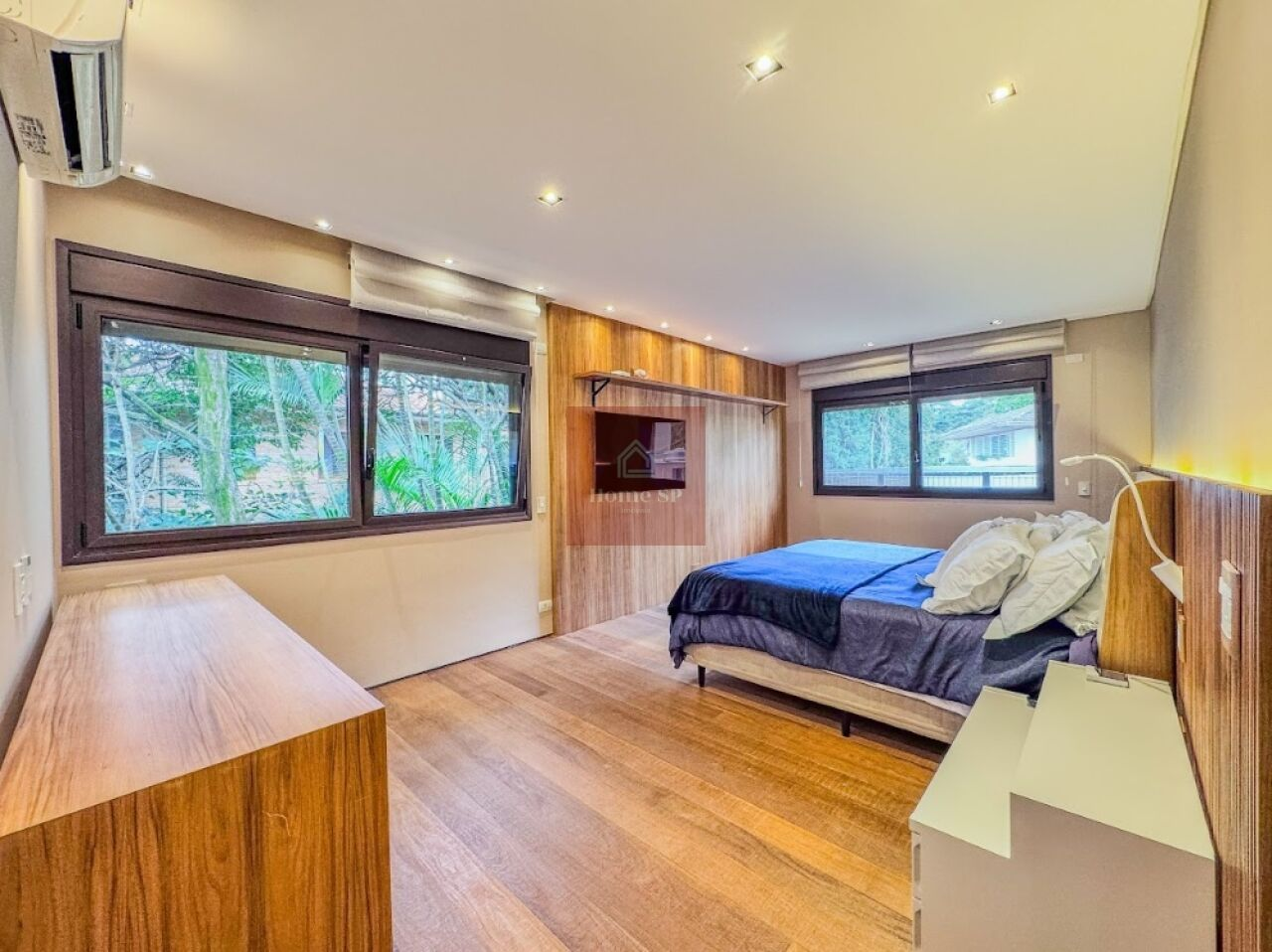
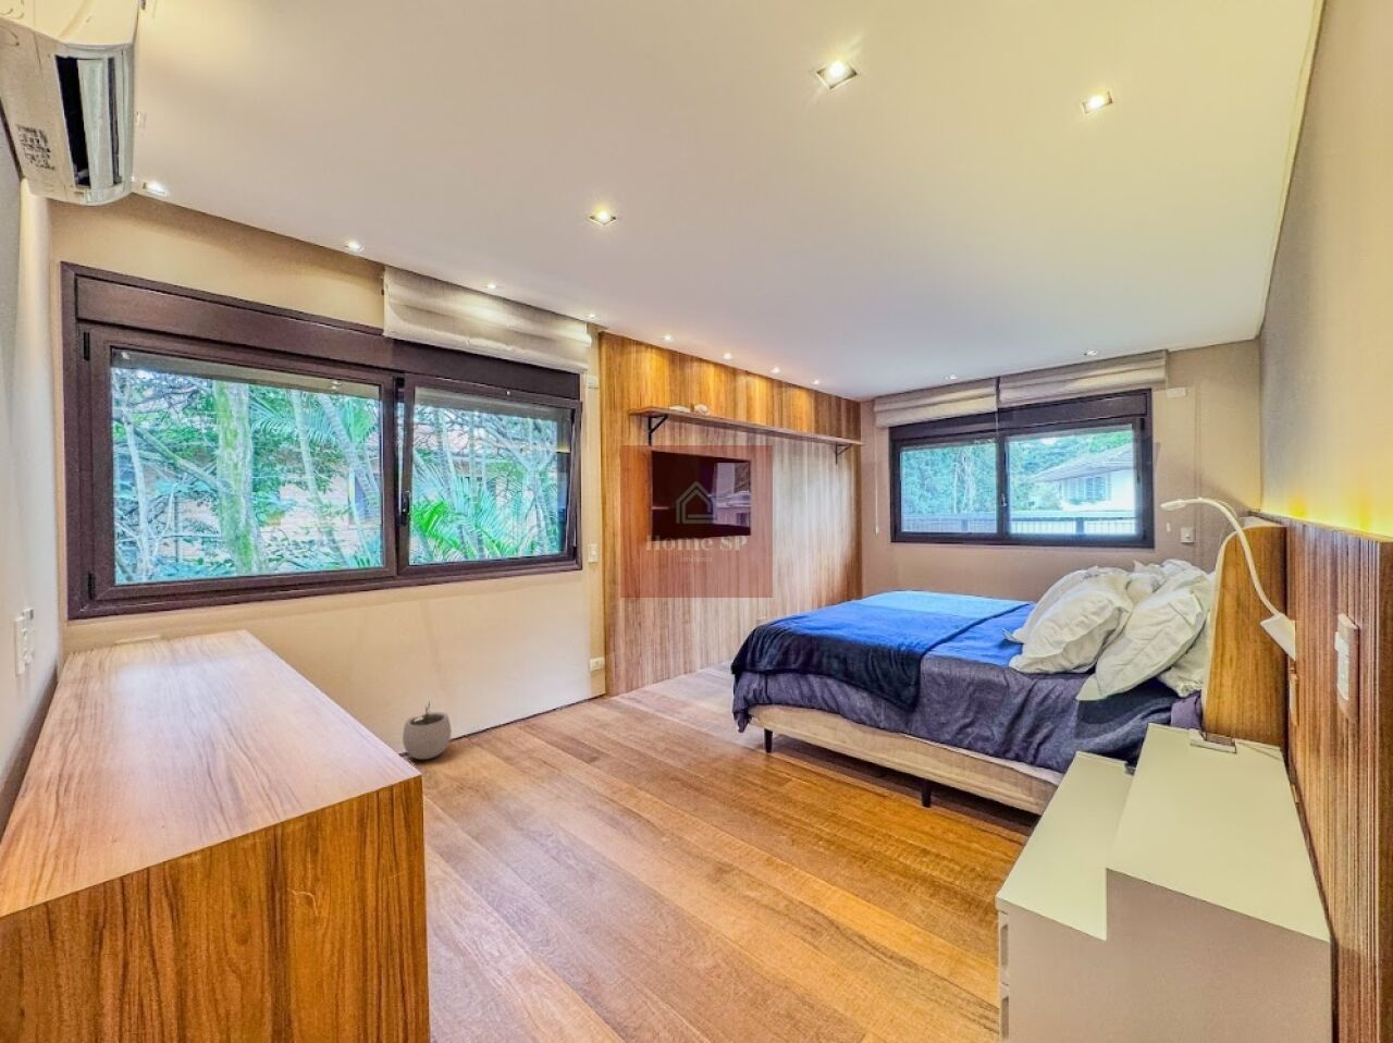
+ plant pot [402,700,452,760]
